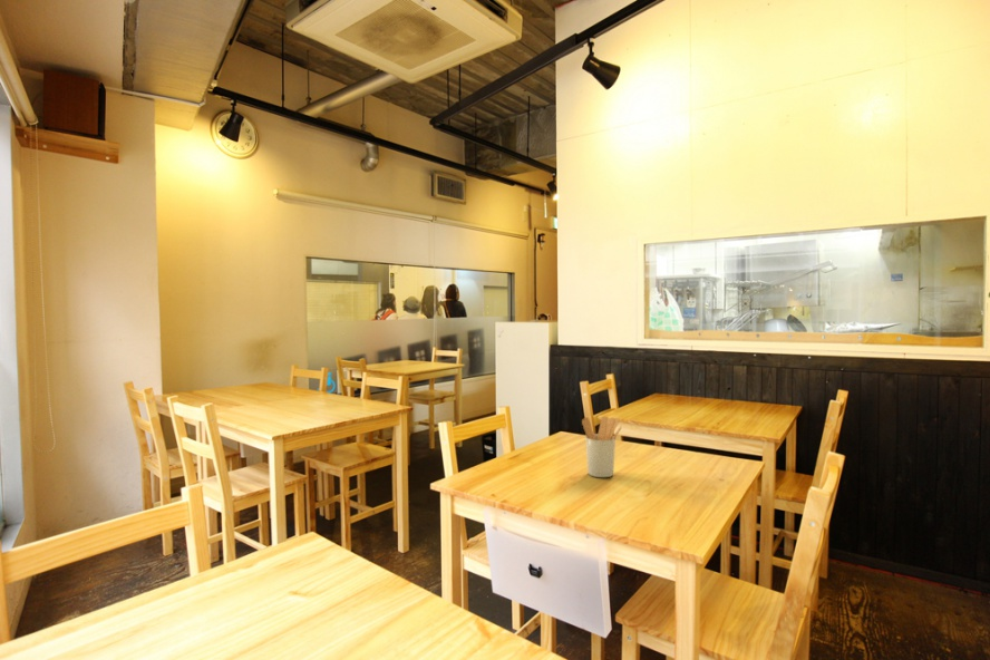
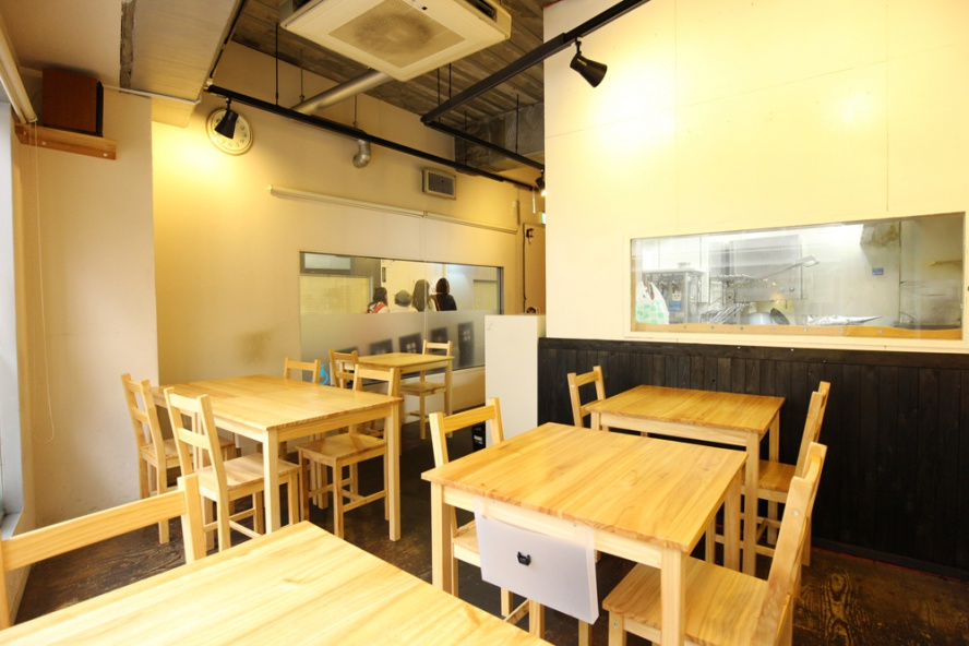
- utensil holder [581,416,622,478]
